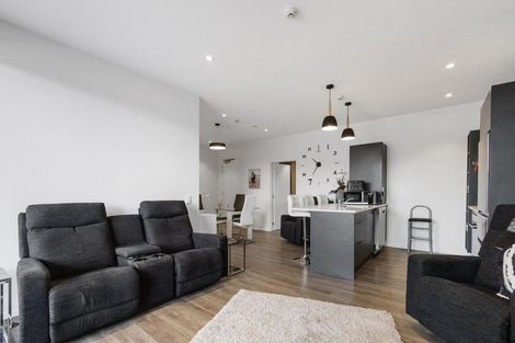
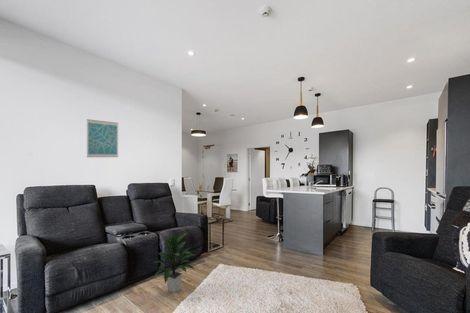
+ indoor plant [153,232,196,294]
+ wall art [86,118,119,158]
